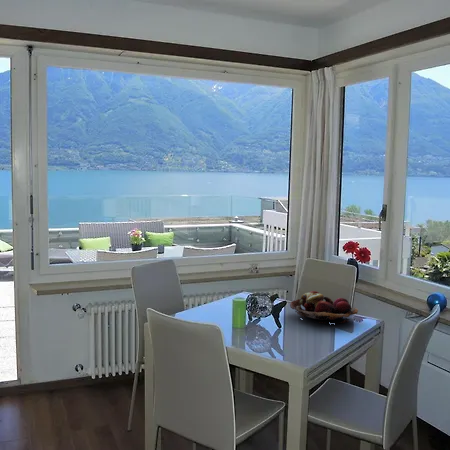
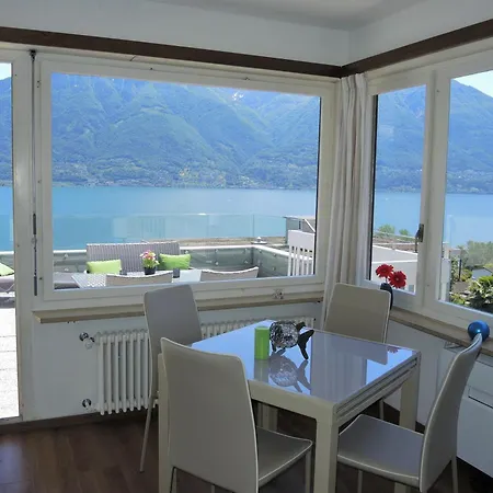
- fruit basket [289,290,359,325]
